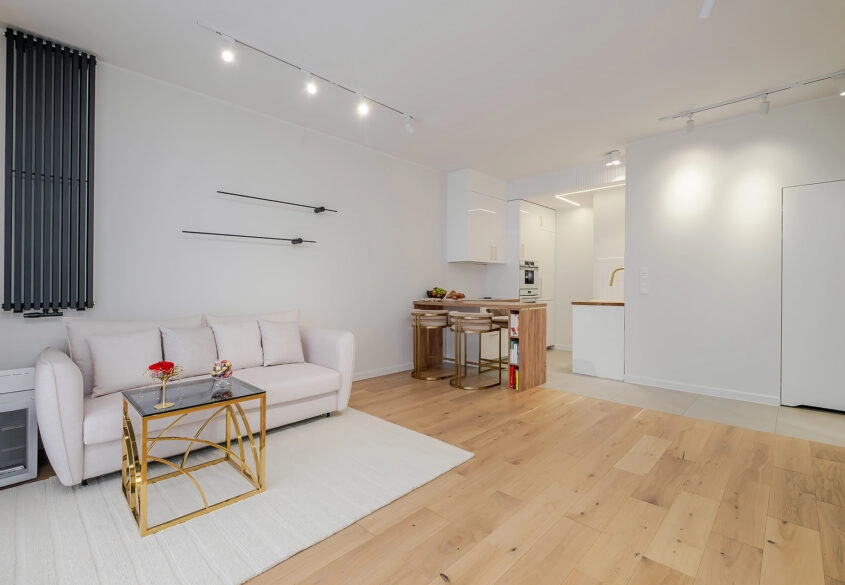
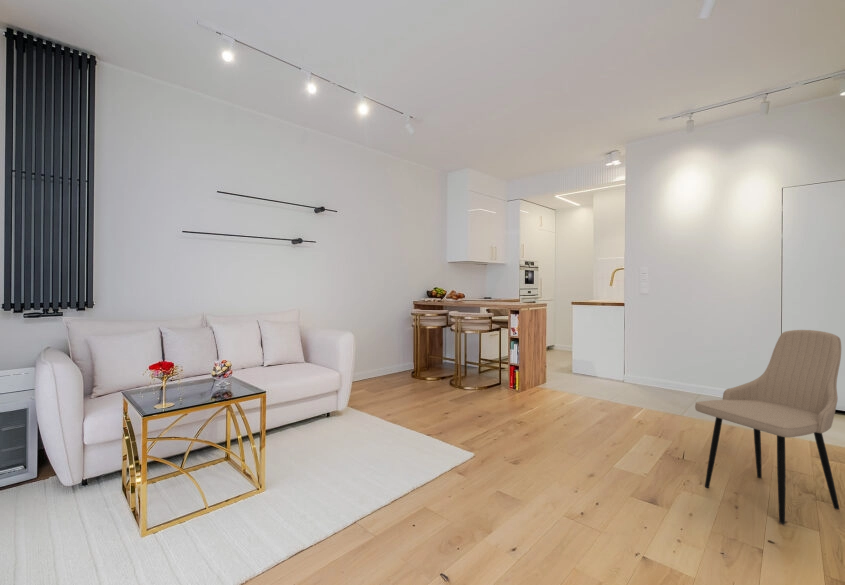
+ dining chair [694,329,842,525]
